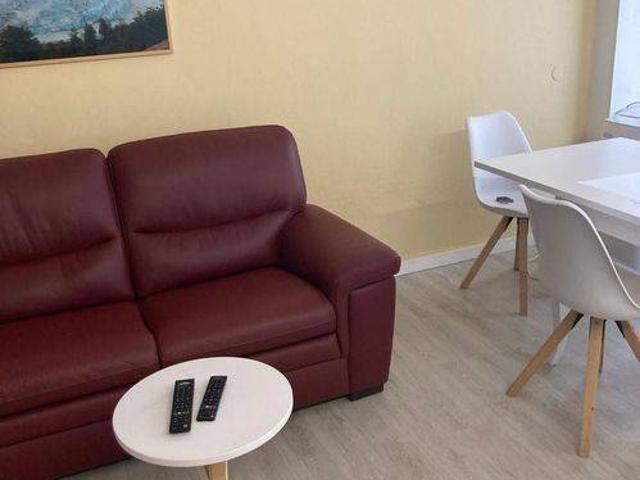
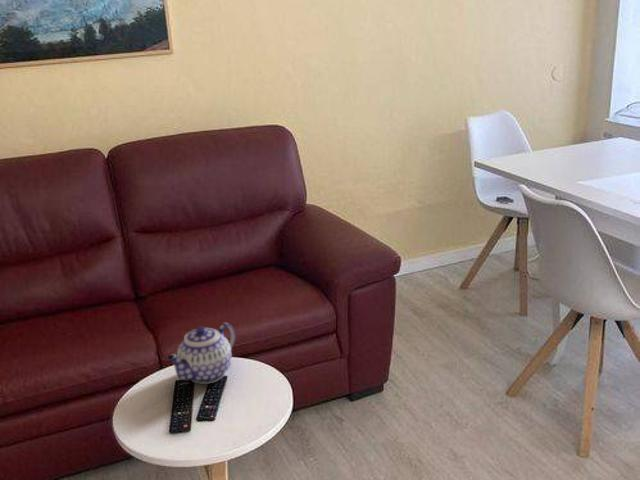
+ teapot [166,322,237,385]
